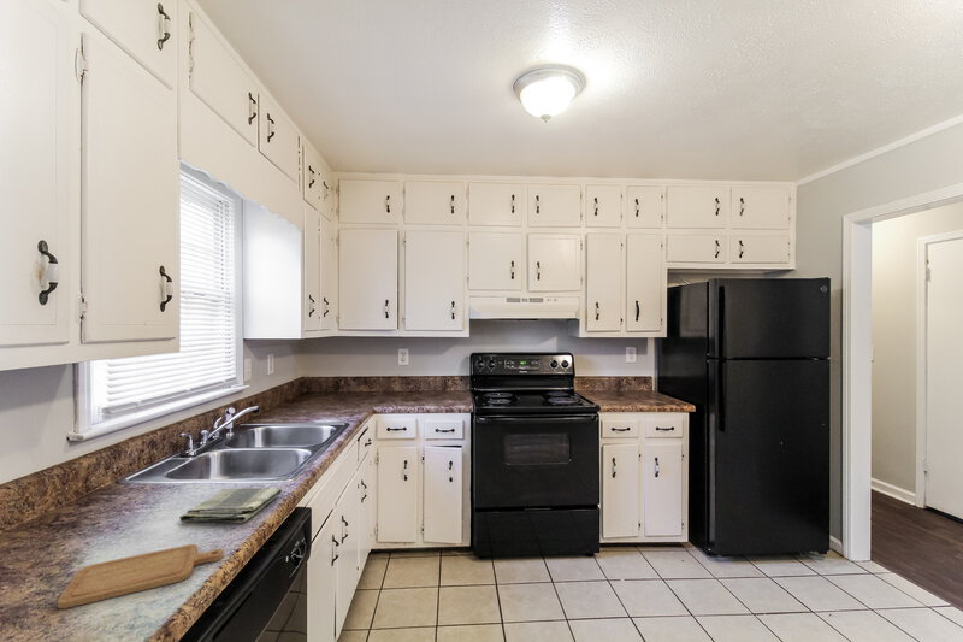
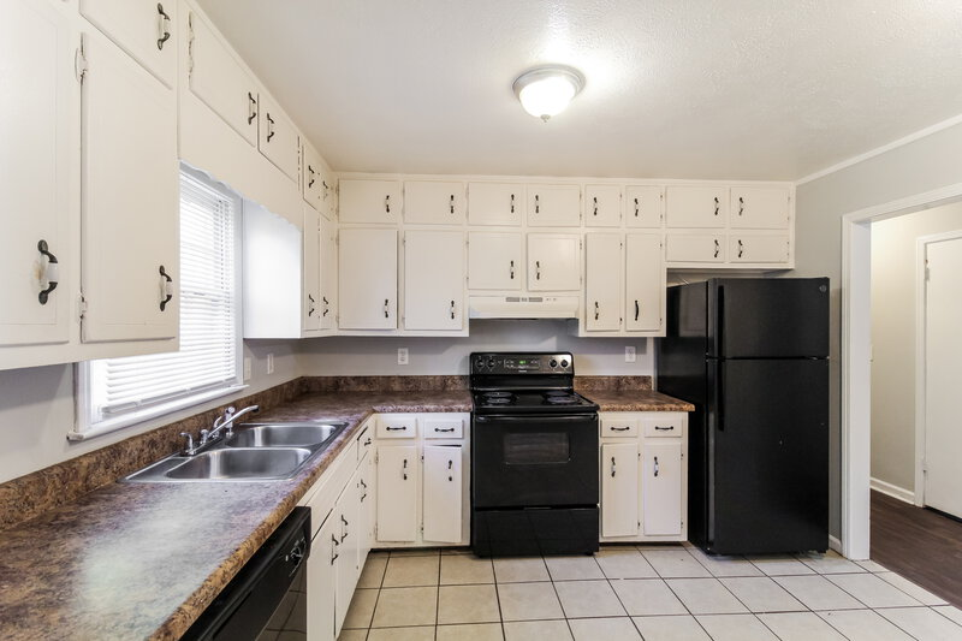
- dish towel [178,487,283,524]
- chopping board [57,543,224,609]
